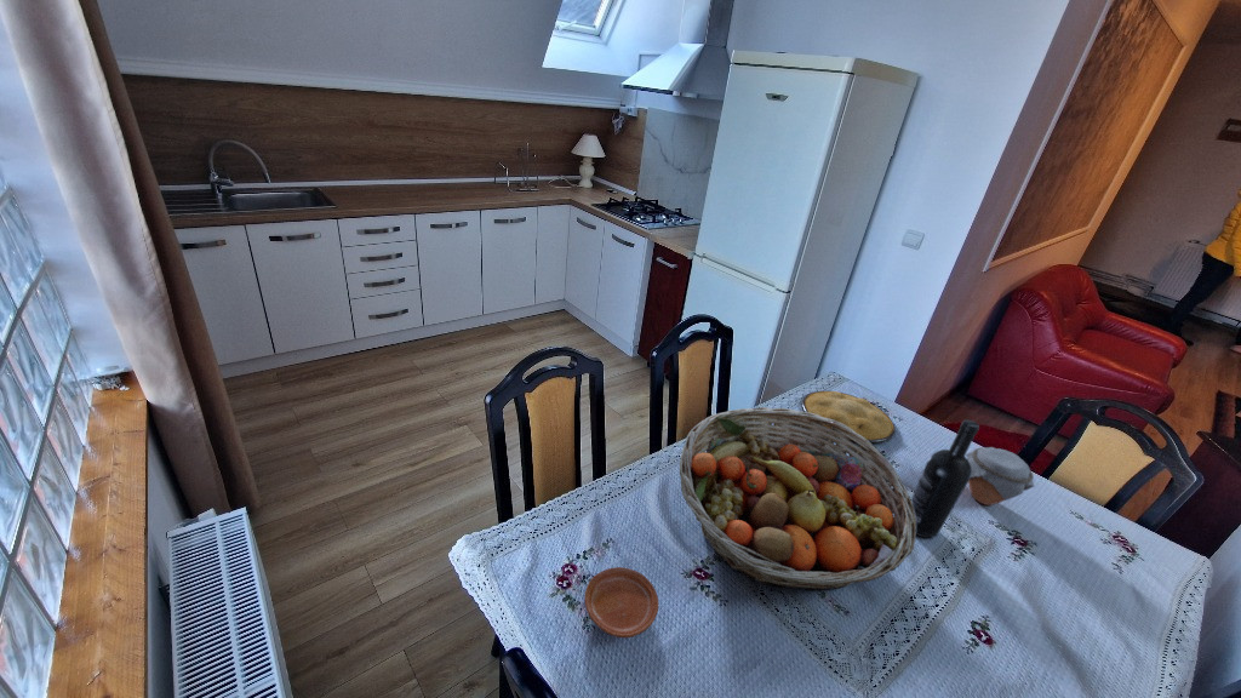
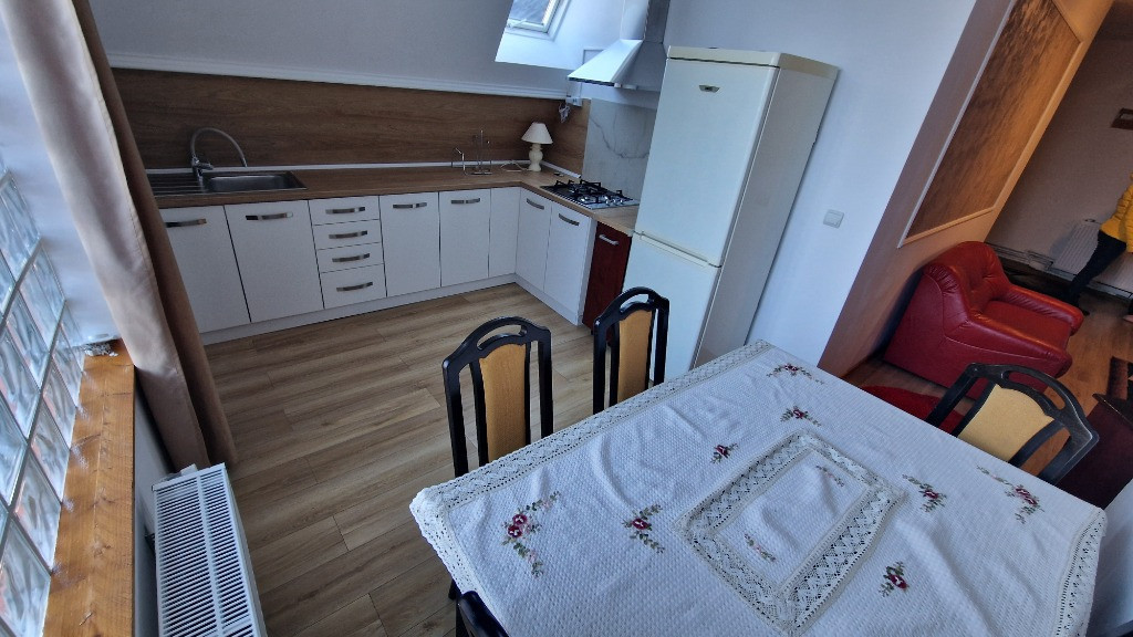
- wine bottle [910,418,980,539]
- plate [801,390,897,445]
- jar [965,446,1036,507]
- fruit basket [679,406,917,591]
- plate [583,566,659,639]
